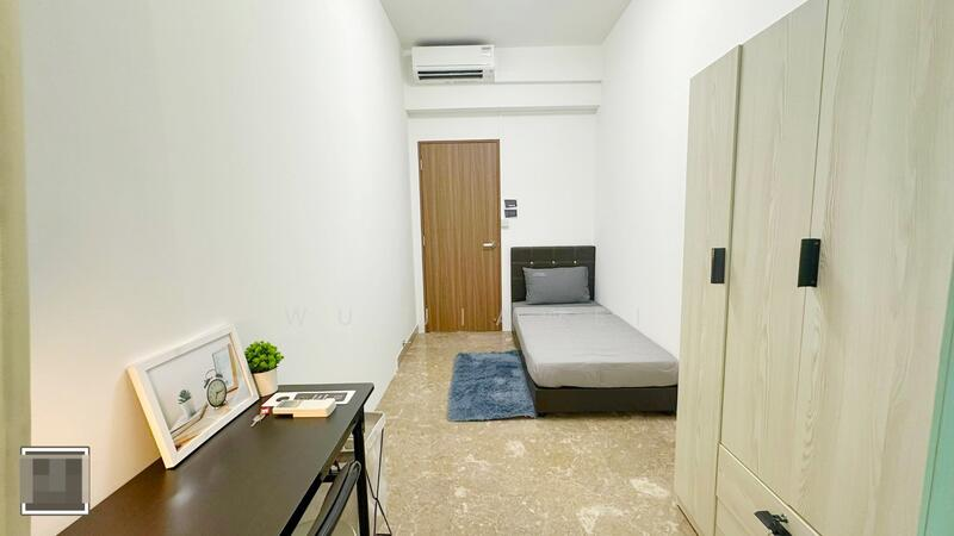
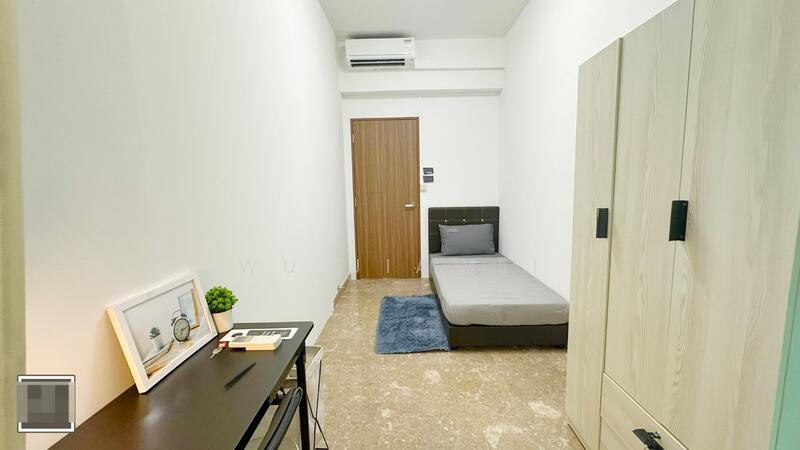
+ pen [223,361,257,389]
